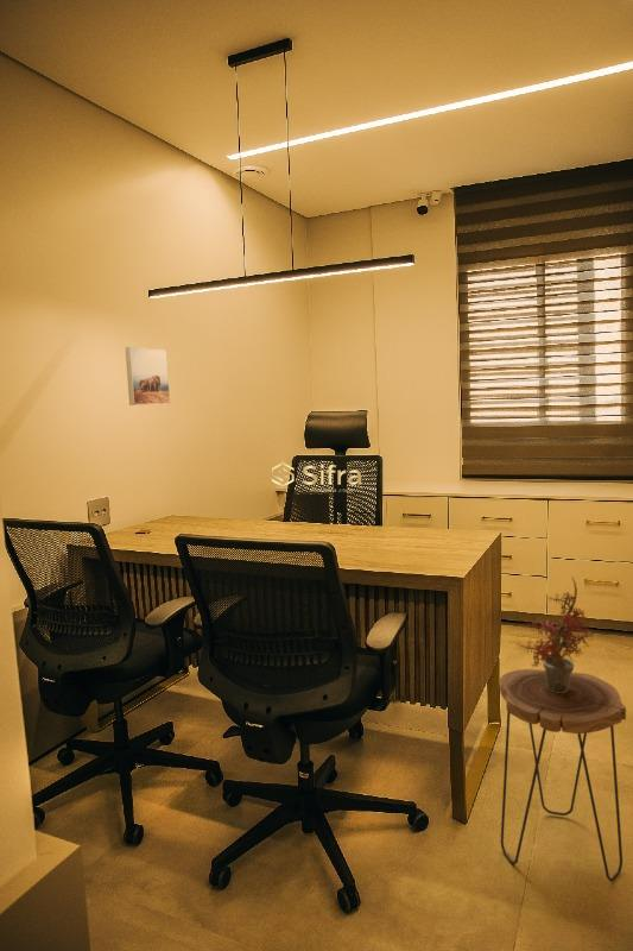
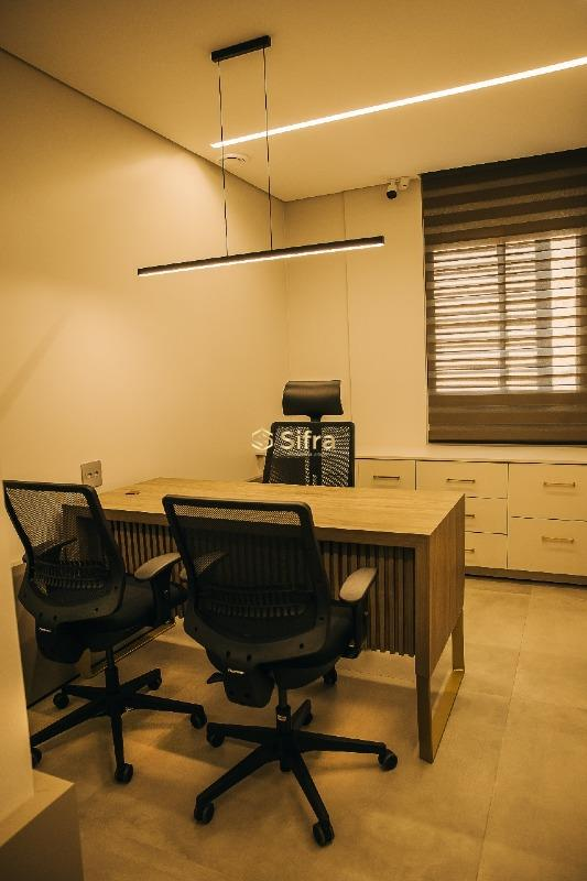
- side table [499,668,627,882]
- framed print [125,346,171,407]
- potted plant [514,577,597,693]
